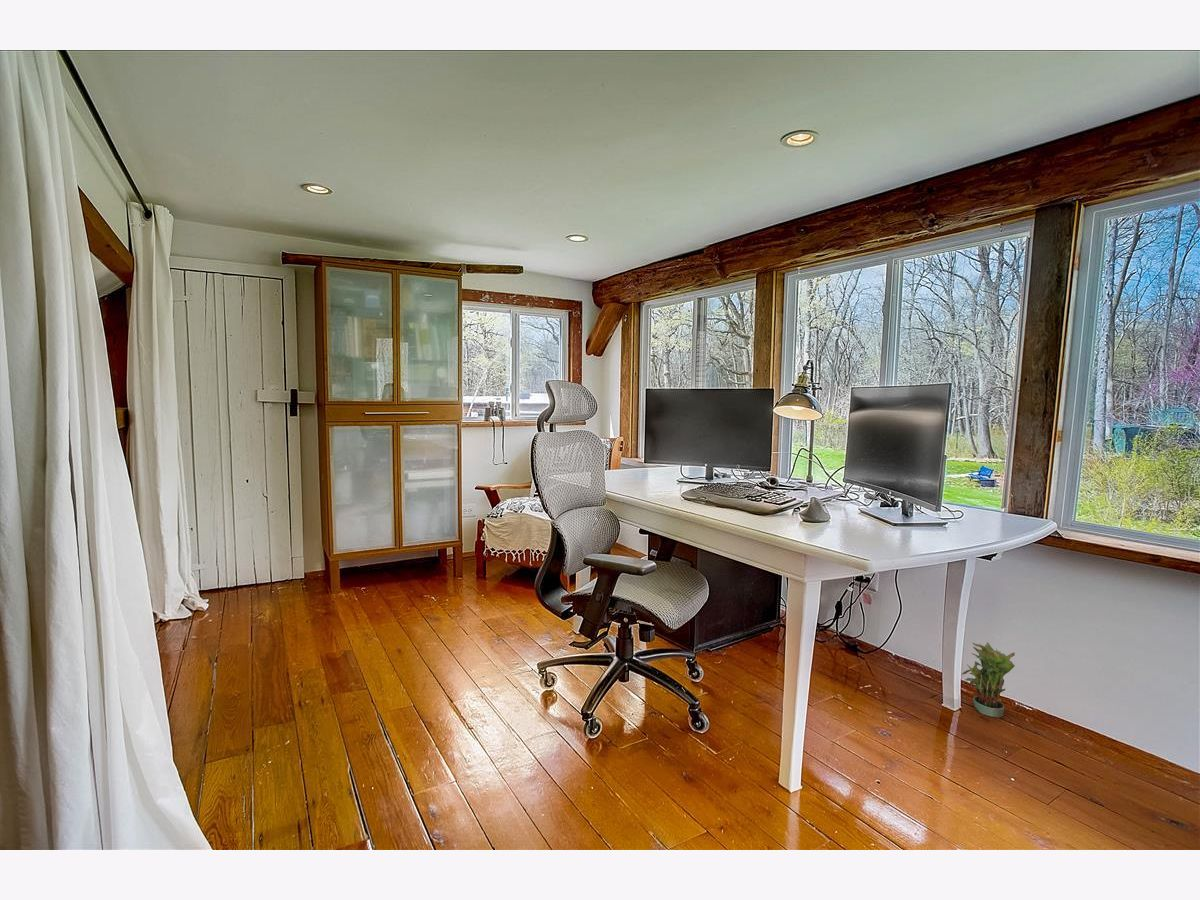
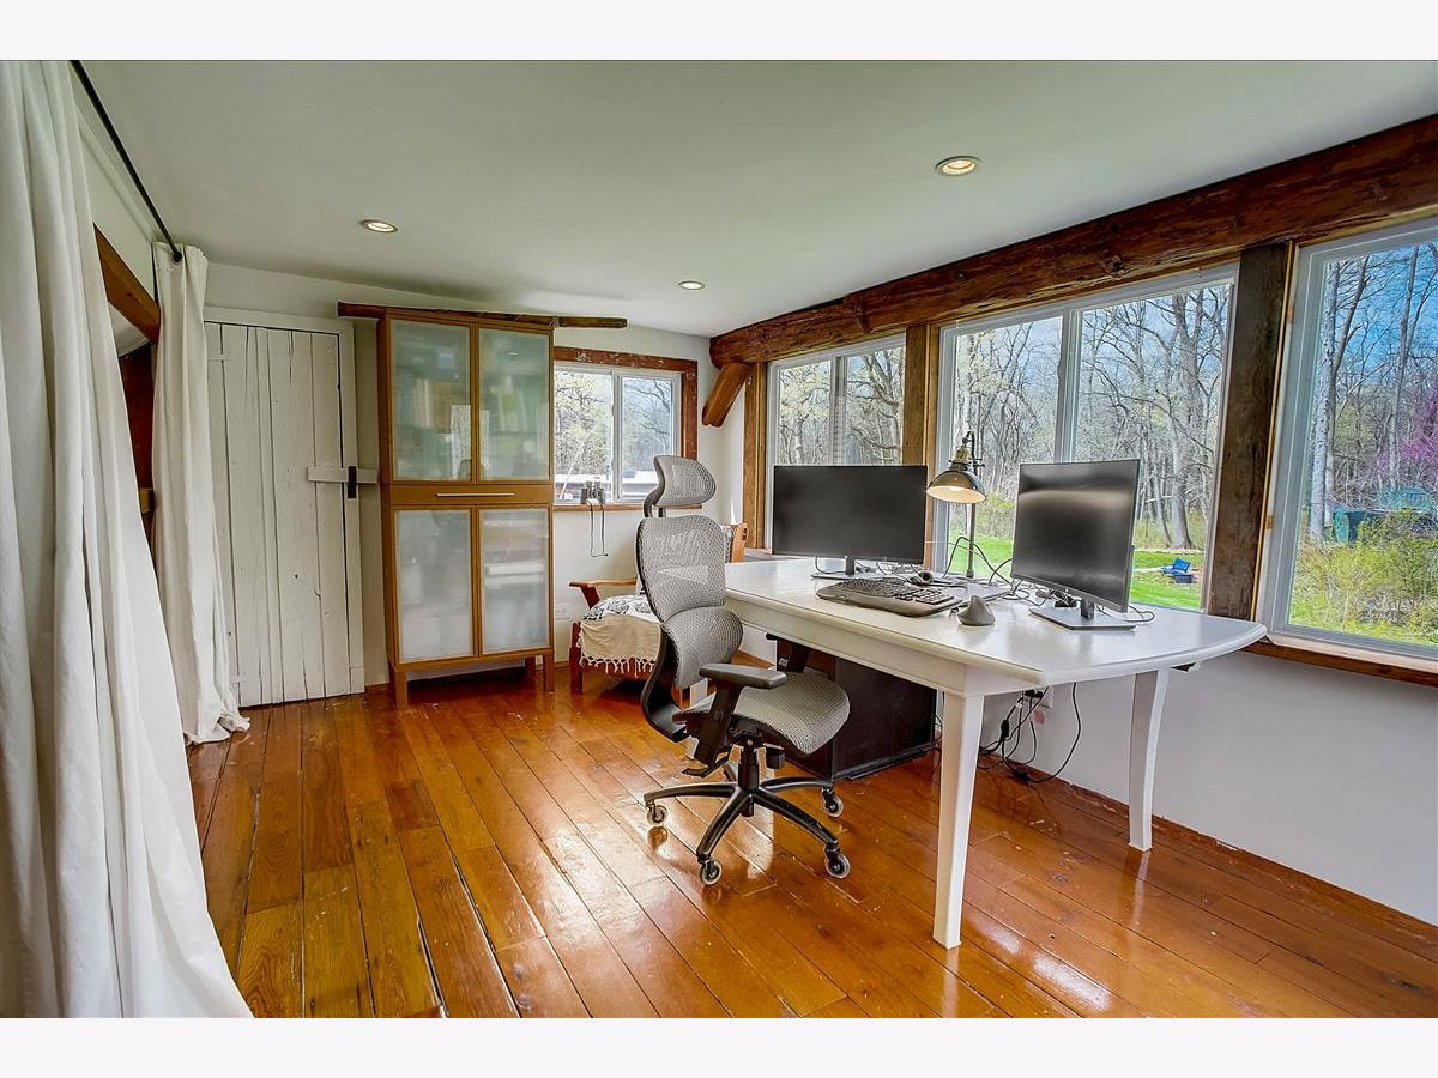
- potted plant [961,641,1016,719]
